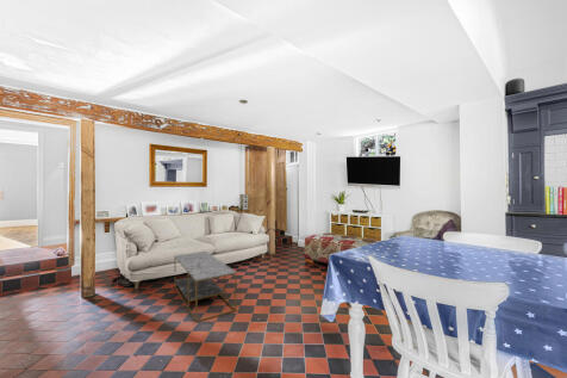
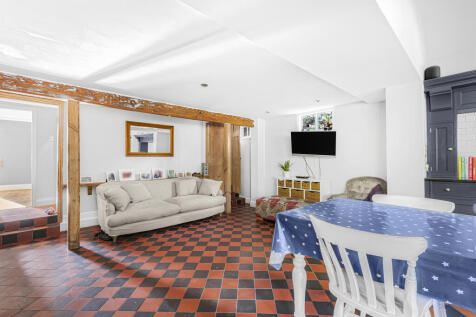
- coffee table [173,250,237,323]
